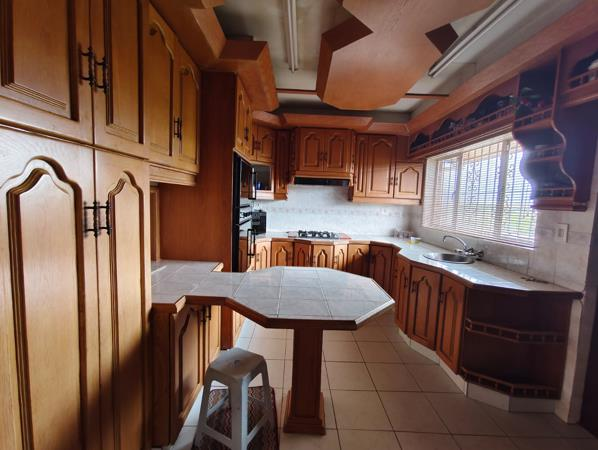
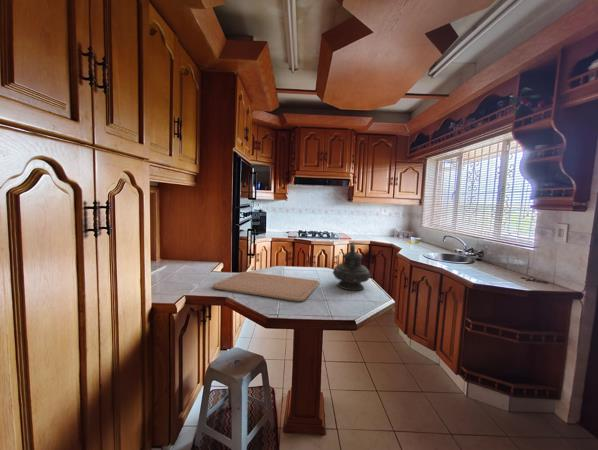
+ teapot [332,241,372,291]
+ chopping board [212,271,321,302]
